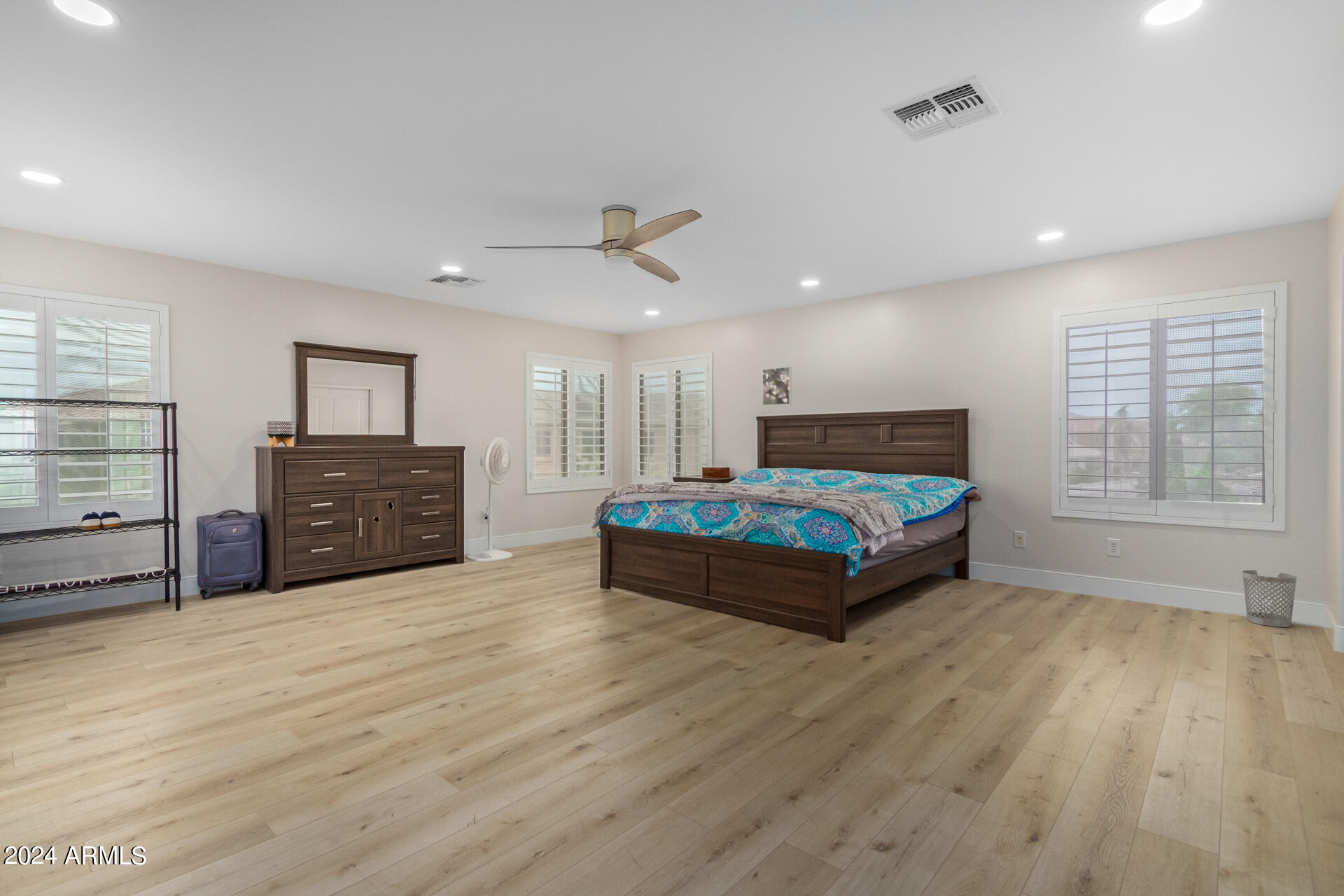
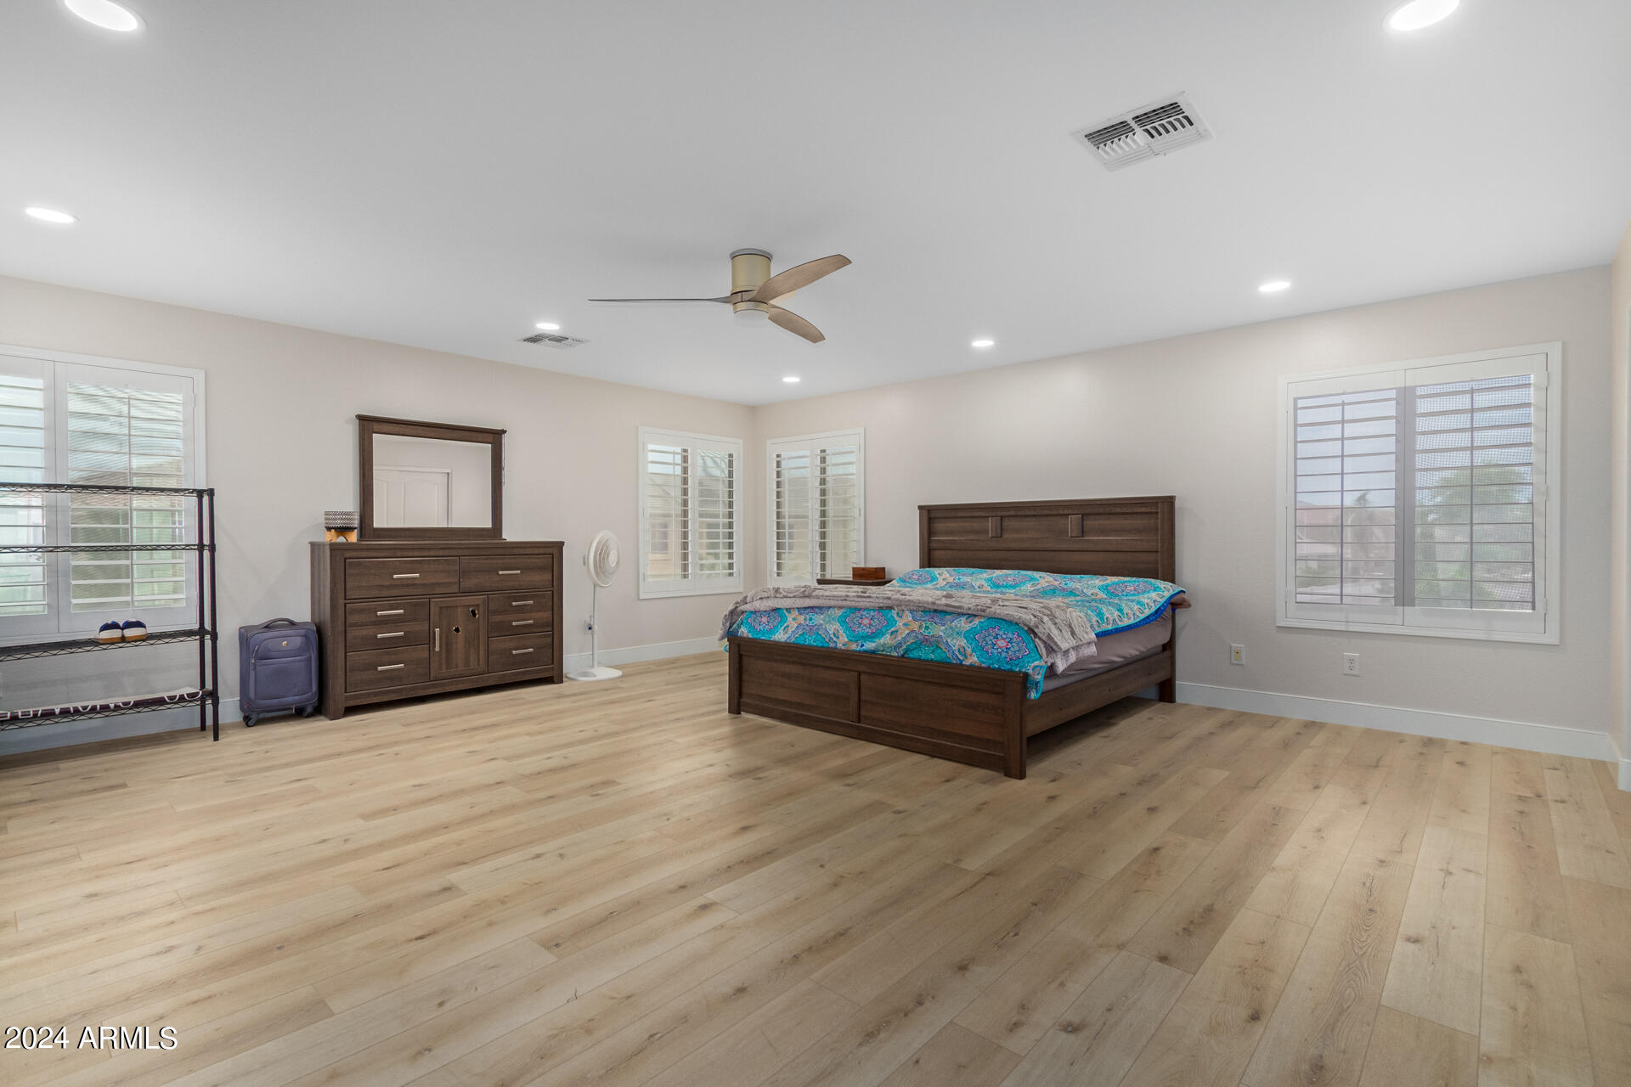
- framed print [762,366,792,407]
- wastebasket [1242,570,1297,628]
